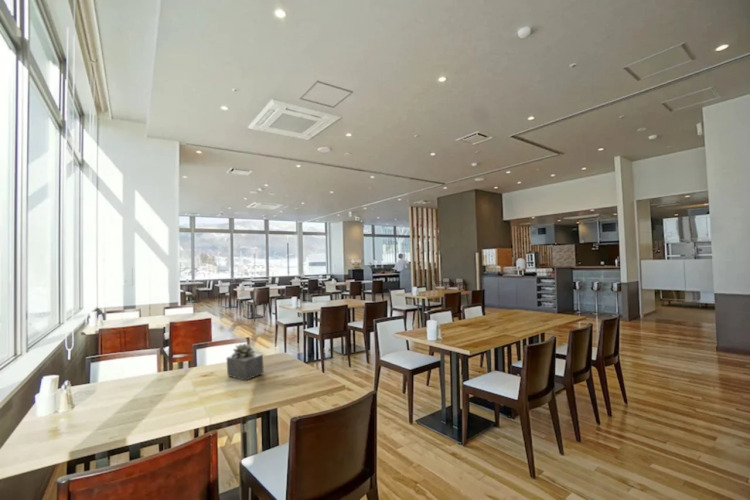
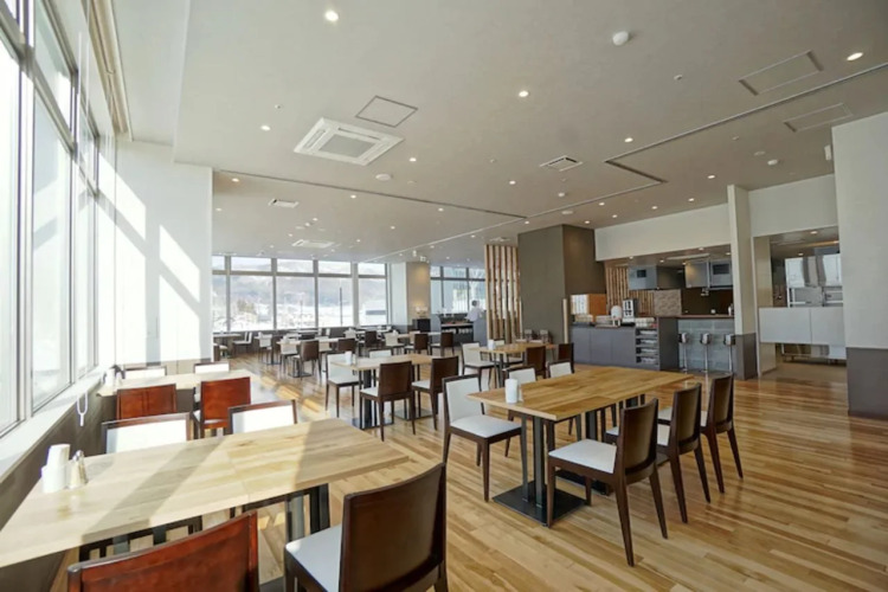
- succulent plant [226,342,265,382]
